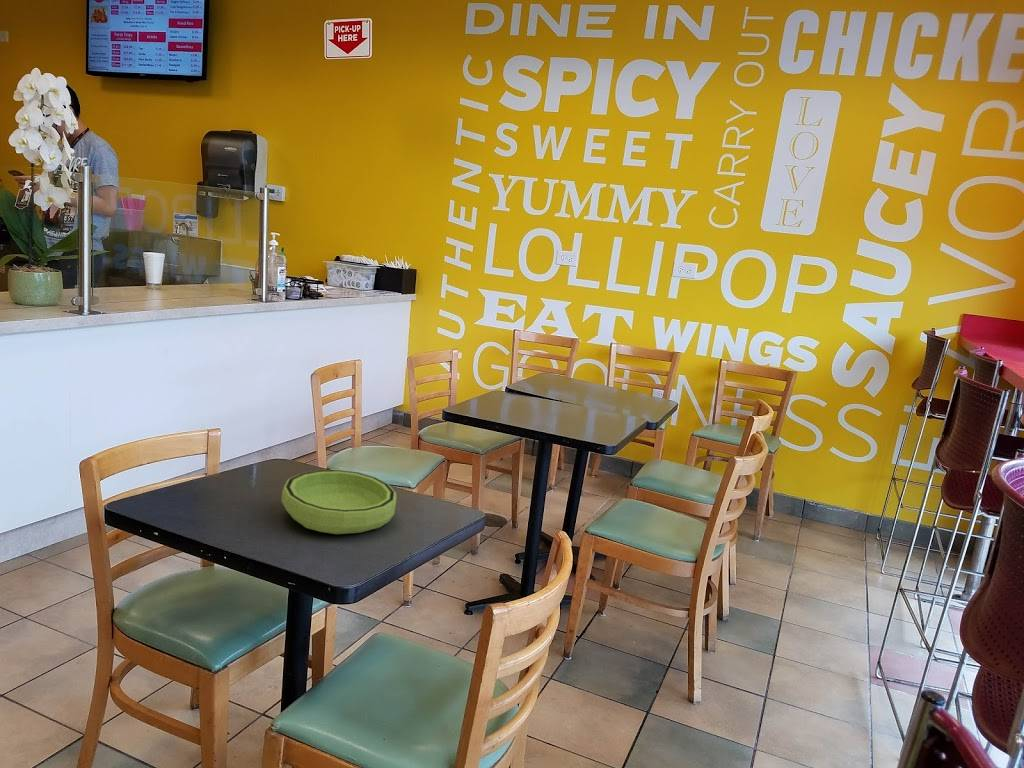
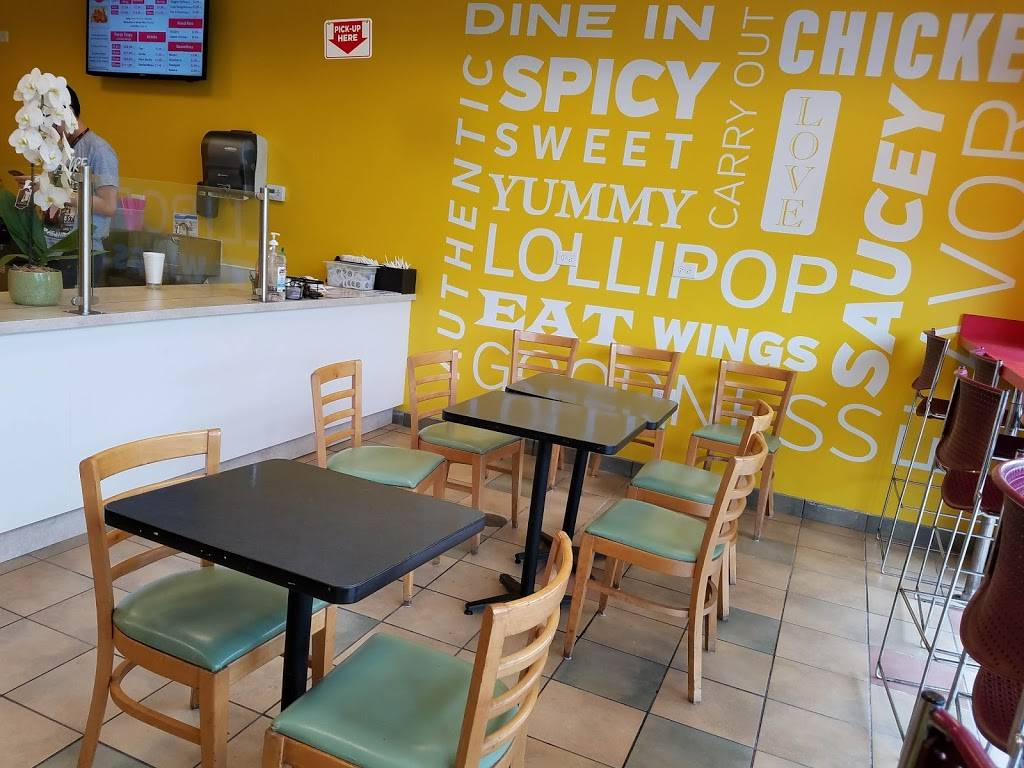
- bowl [280,469,397,535]
